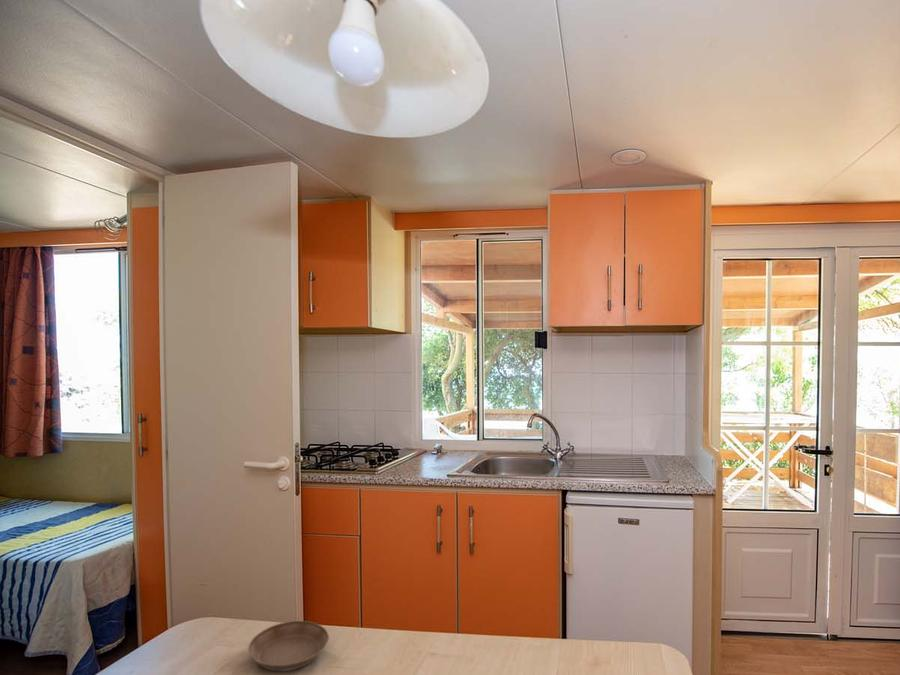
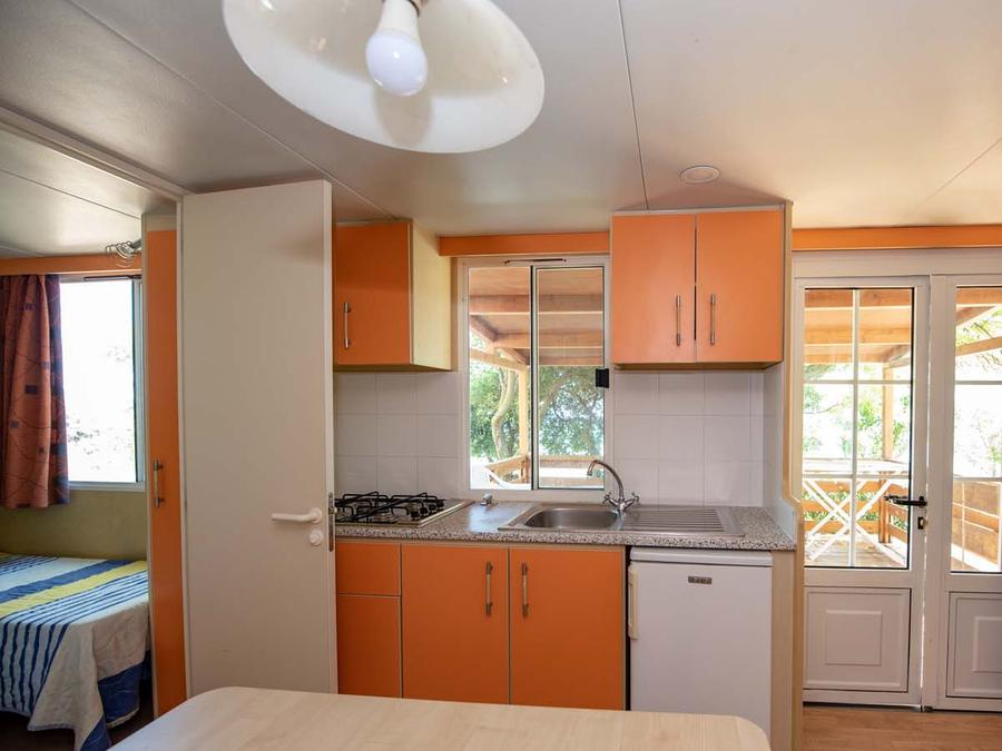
- saucer [247,620,330,672]
